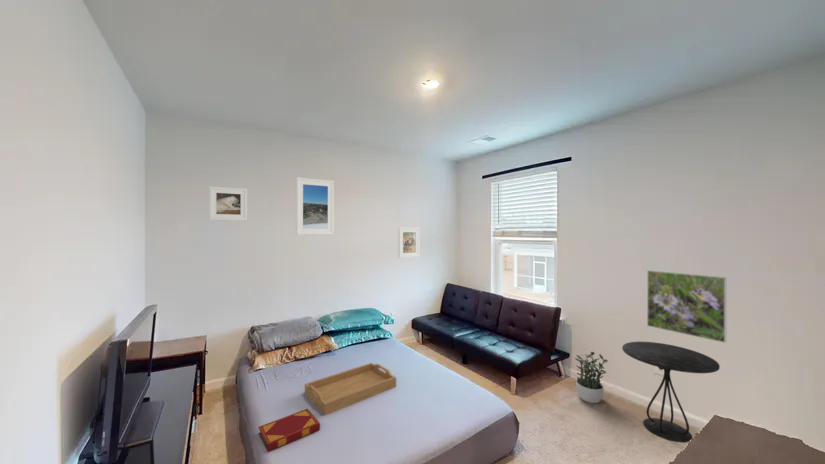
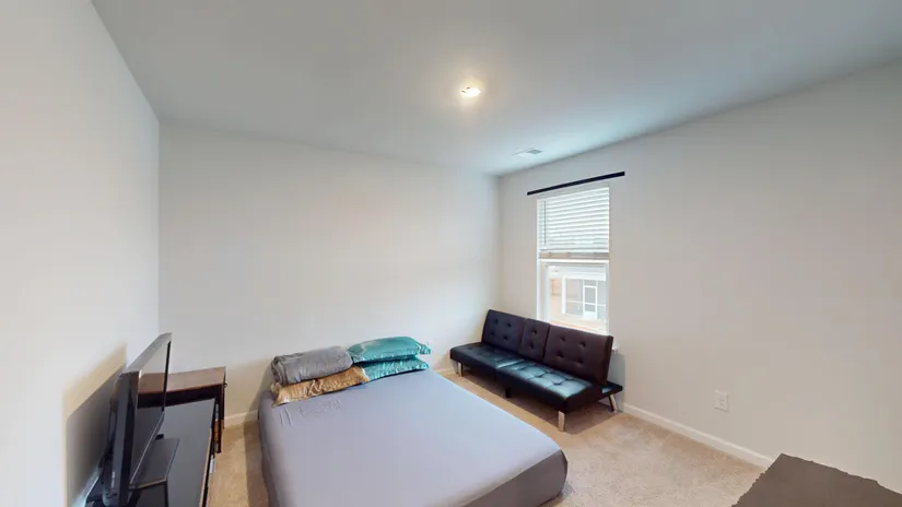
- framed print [398,227,421,259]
- hardback book [258,408,321,453]
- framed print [646,269,728,344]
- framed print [208,185,248,222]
- serving tray [304,362,397,416]
- side table [621,341,721,443]
- potted plant [574,351,609,404]
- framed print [295,176,335,236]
